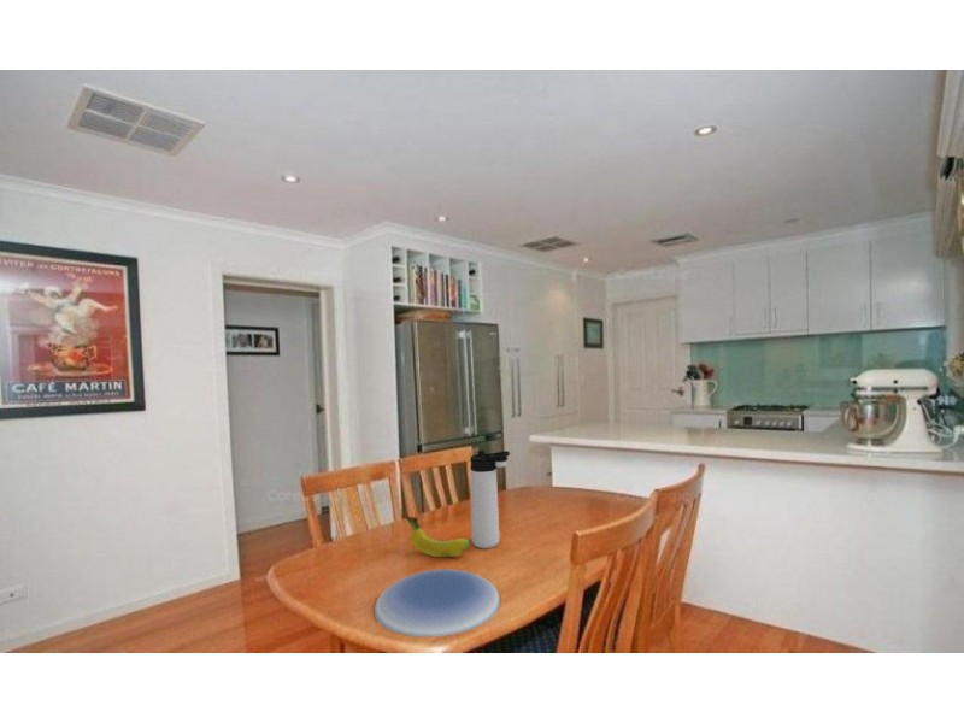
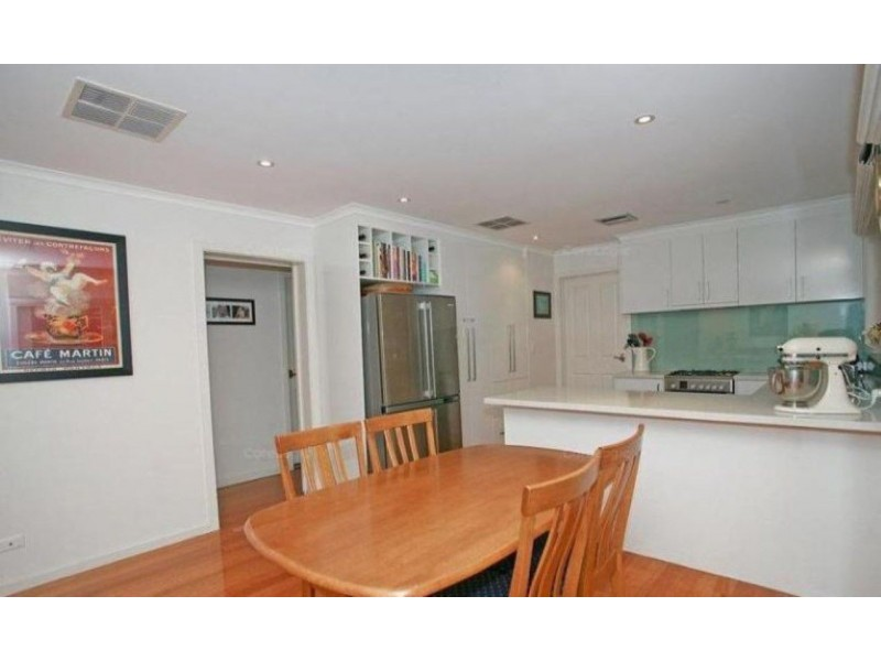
- plate [374,569,501,639]
- thermos bottle [469,449,511,549]
- fruit [404,515,472,558]
